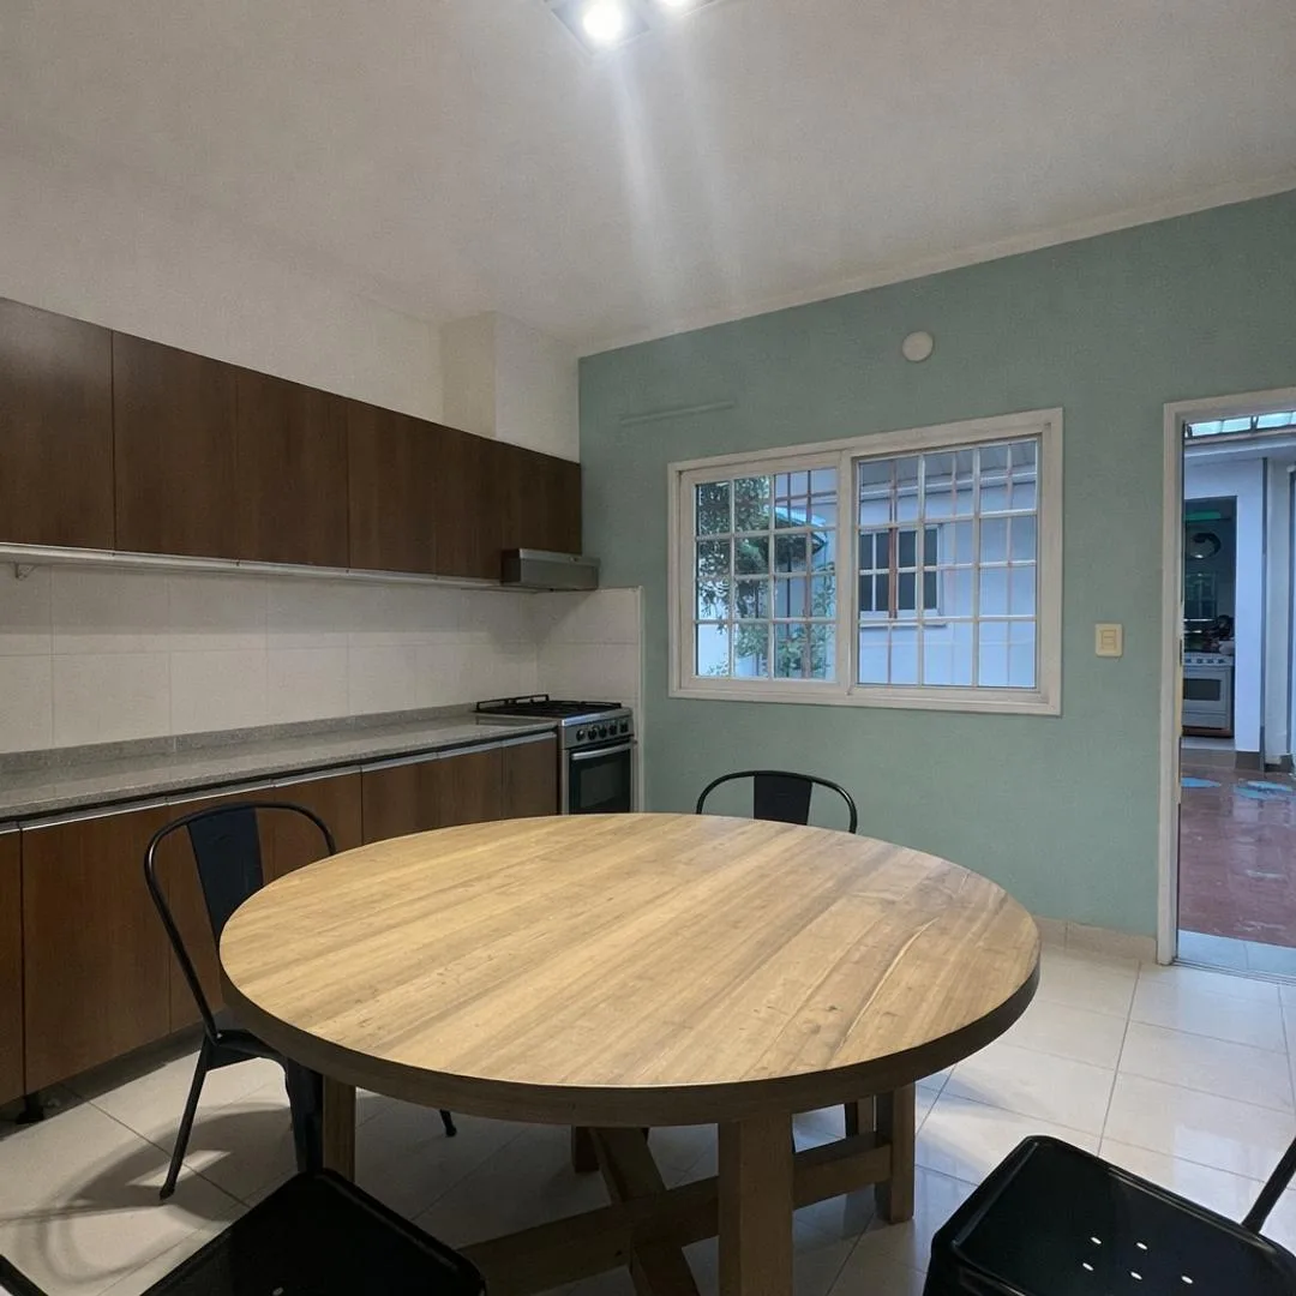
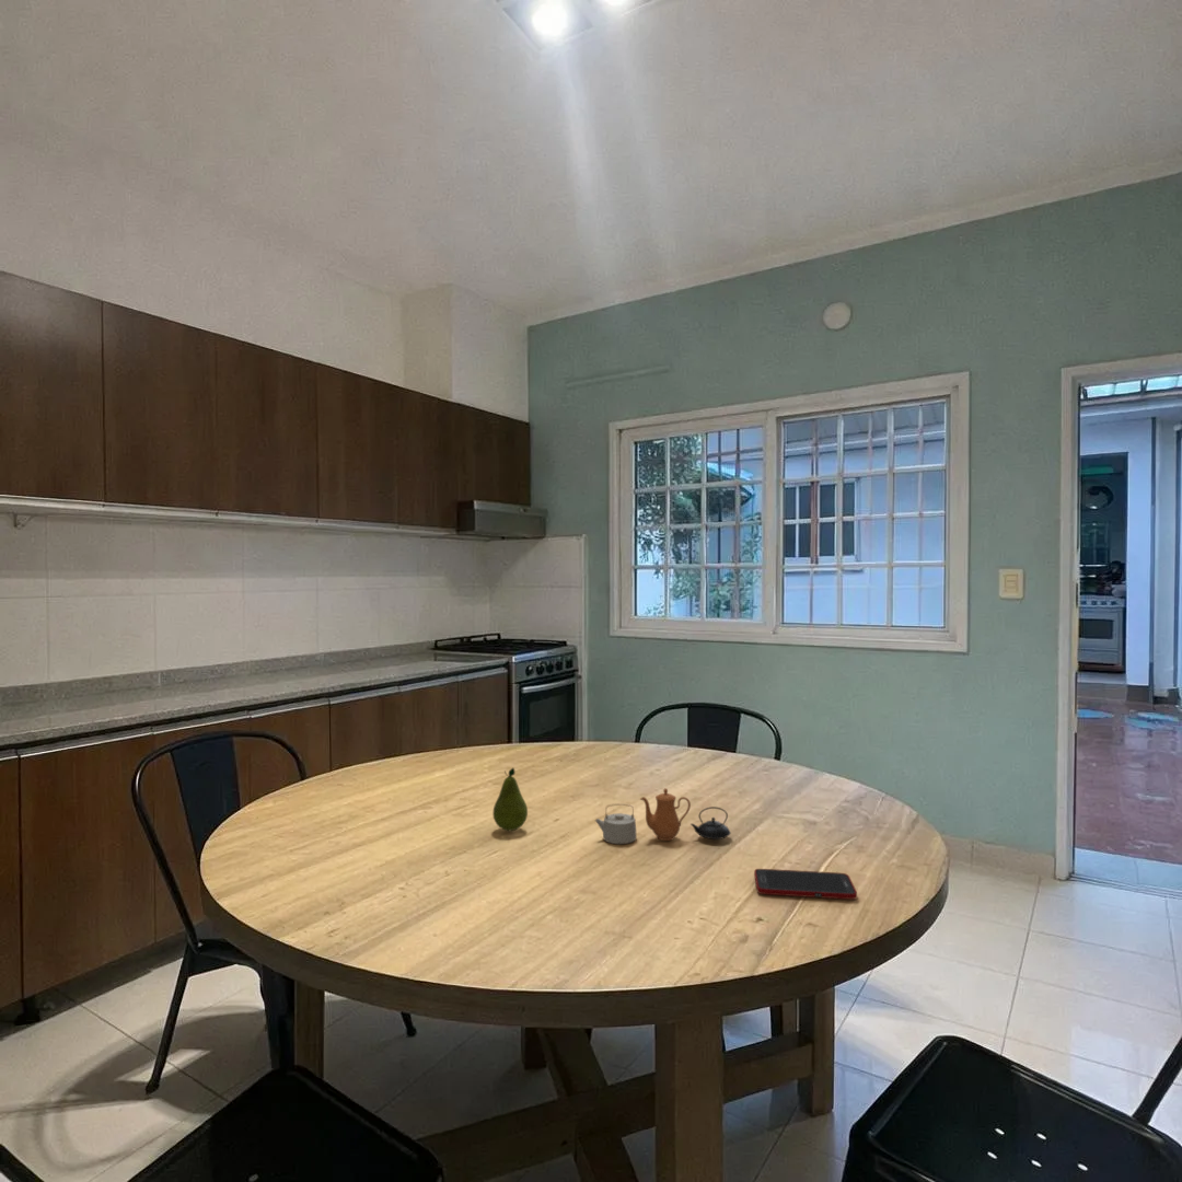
+ fruit [491,767,529,832]
+ teapot [594,787,732,845]
+ cell phone [753,868,858,901]
